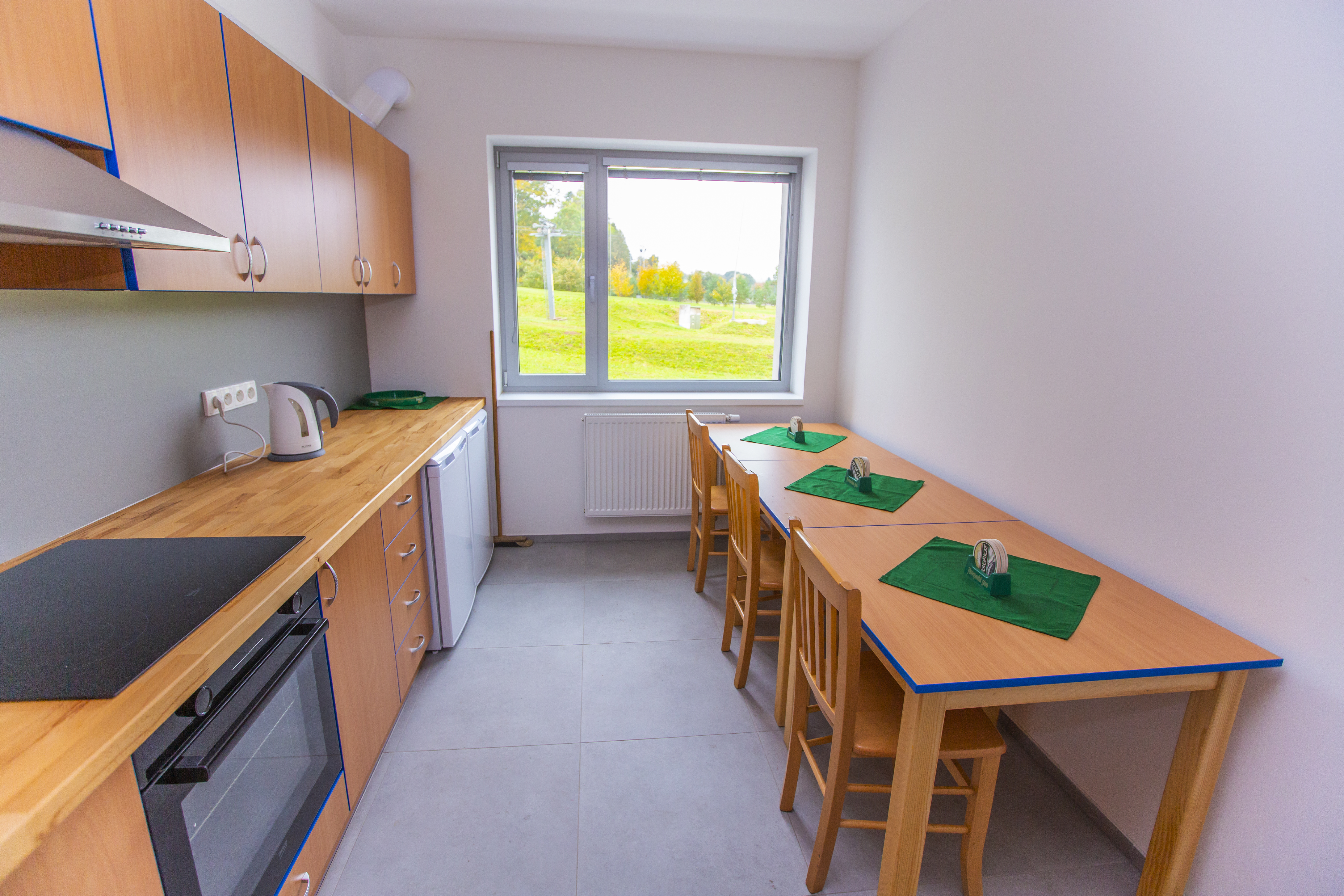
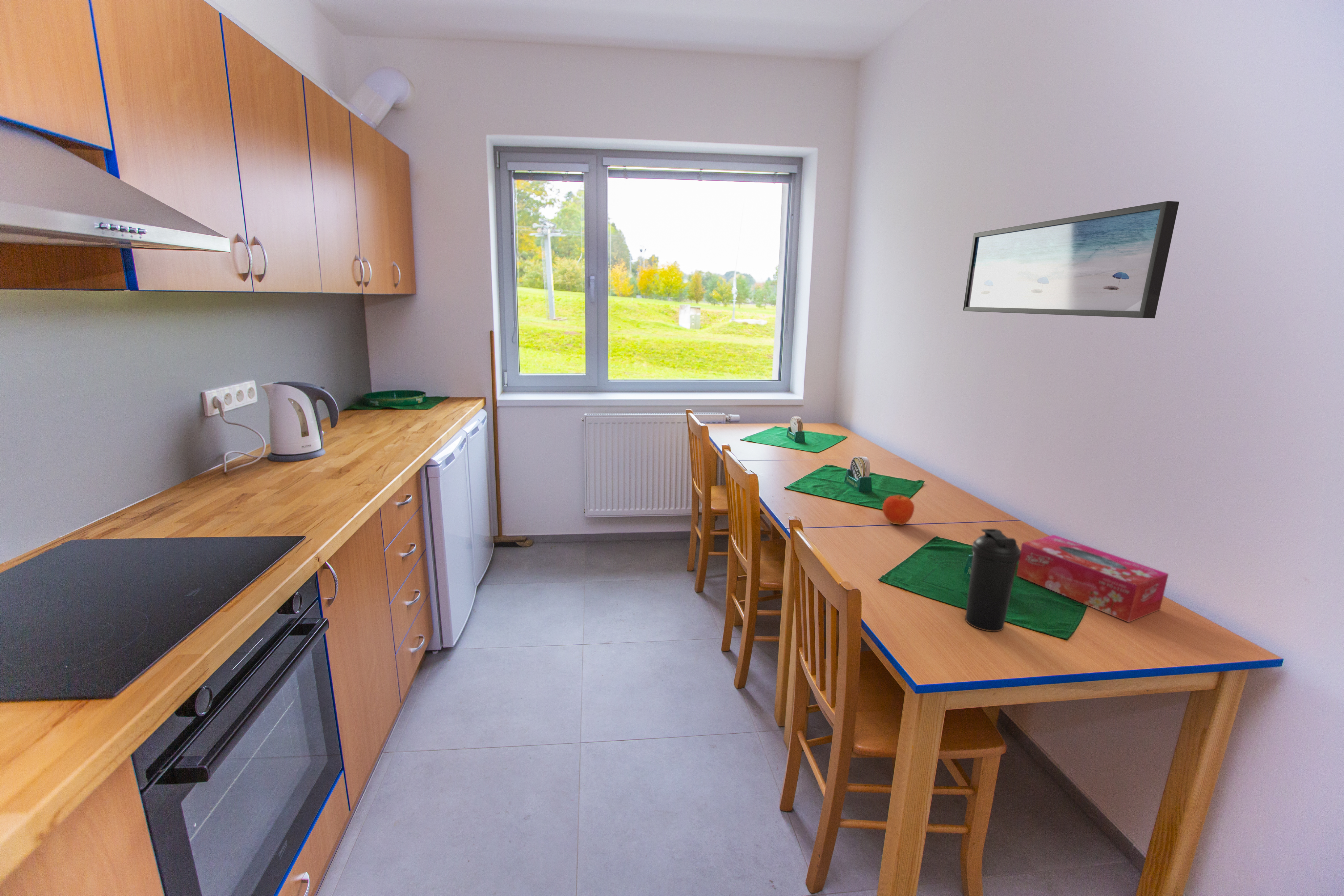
+ fruit [882,495,915,525]
+ wall art [963,201,1180,319]
+ water bottle [965,529,1021,632]
+ tissue box [1016,534,1169,623]
